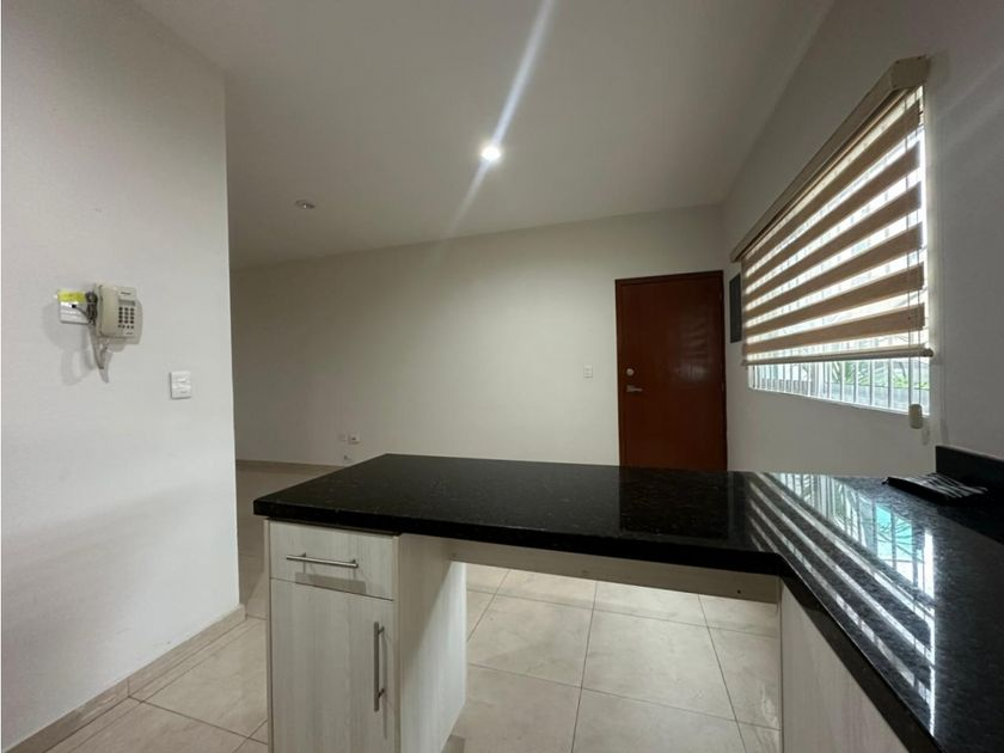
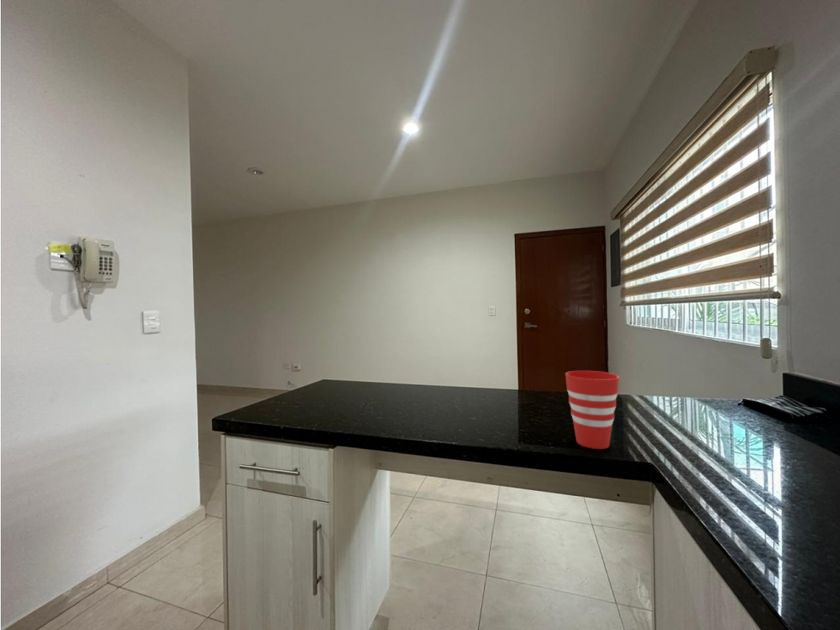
+ cup [564,370,620,450]
